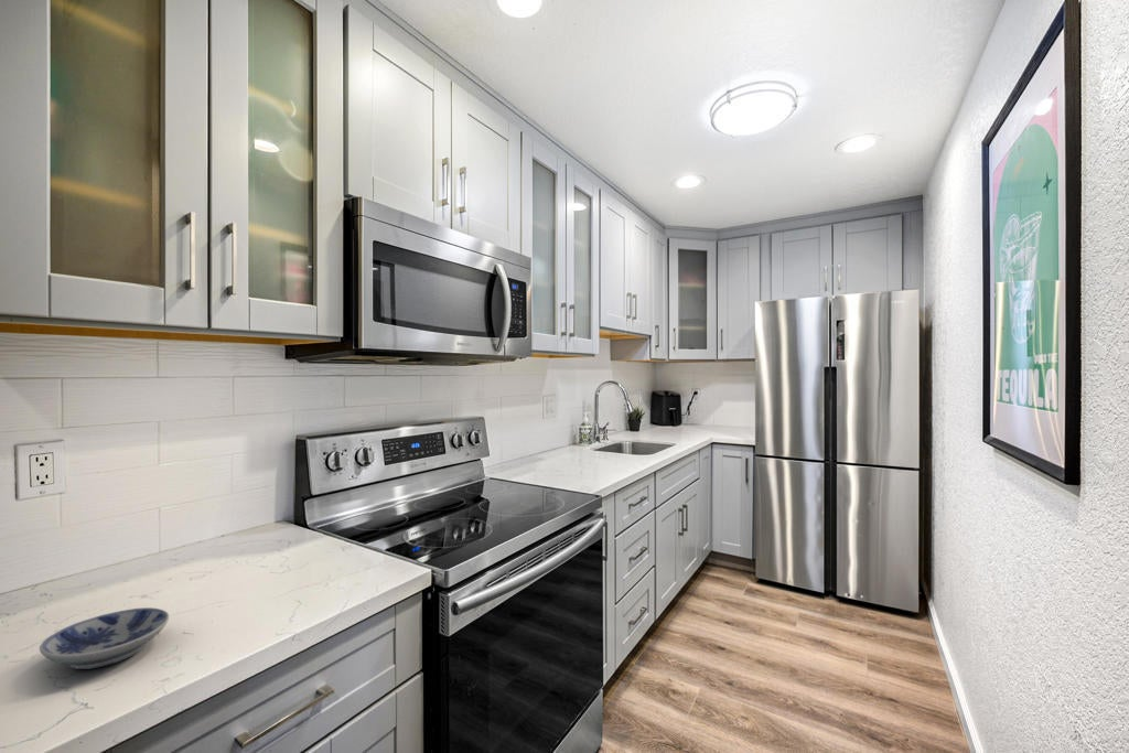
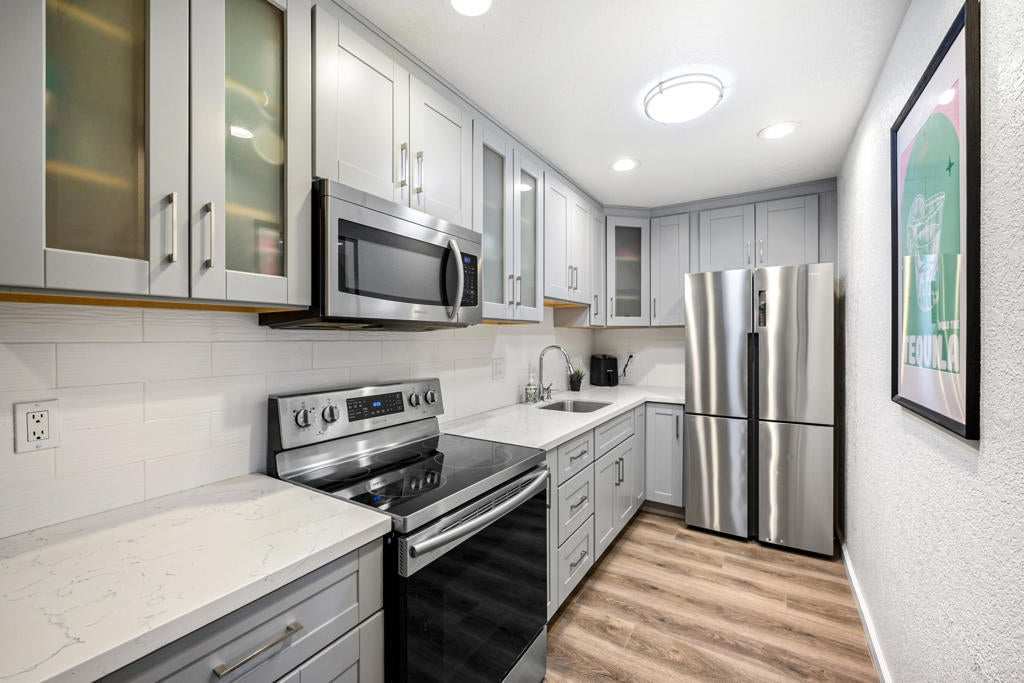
- bowl [39,606,170,670]
